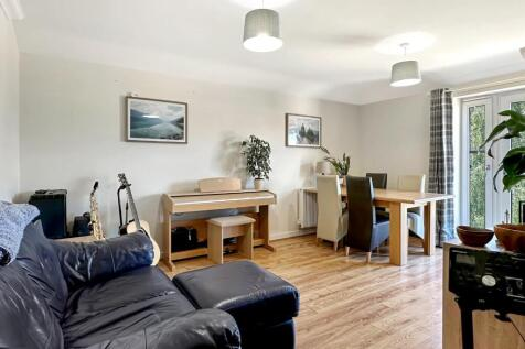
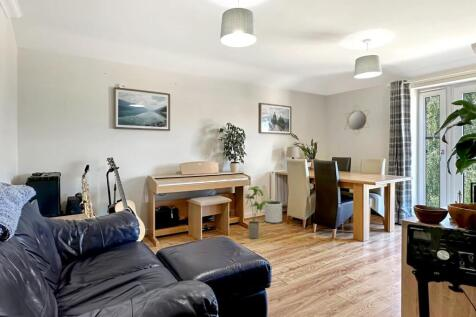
+ plant pot [264,200,283,224]
+ home mirror [344,104,370,136]
+ house plant [244,185,271,239]
